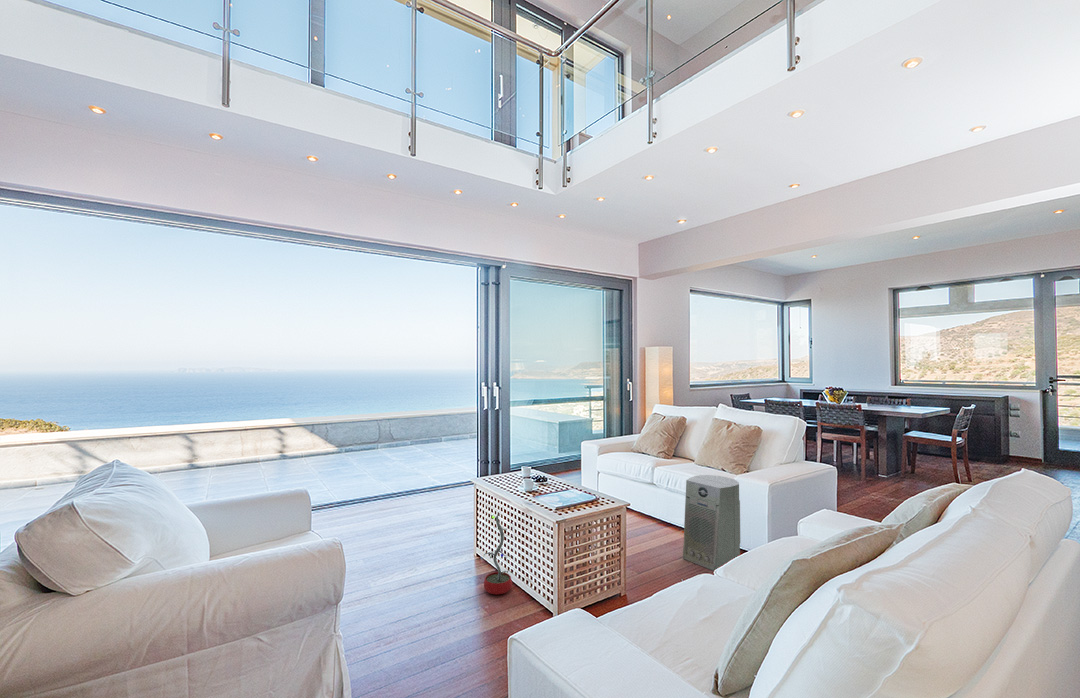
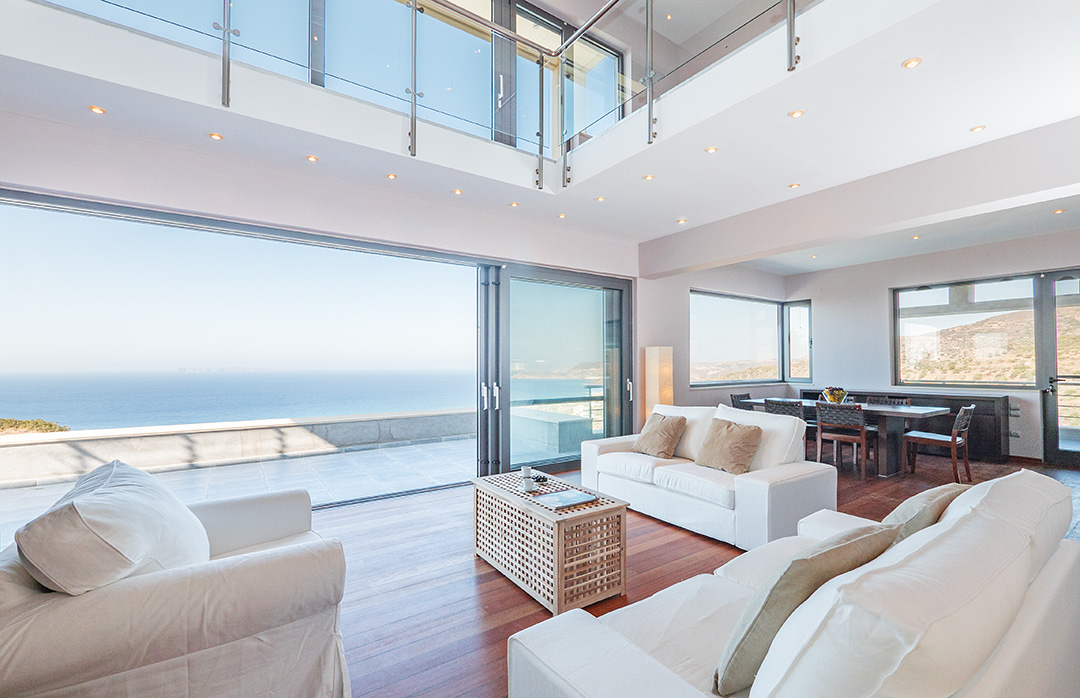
- fan [682,474,741,572]
- decorative plant [482,513,513,595]
